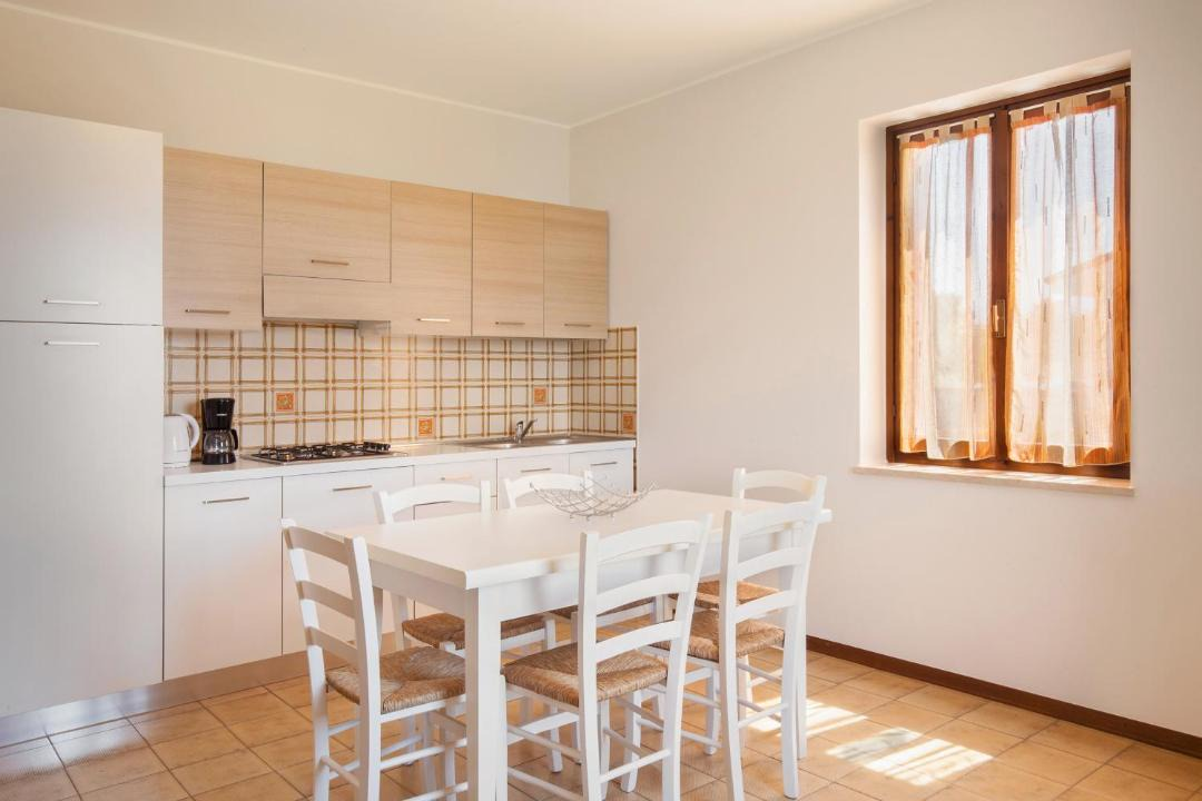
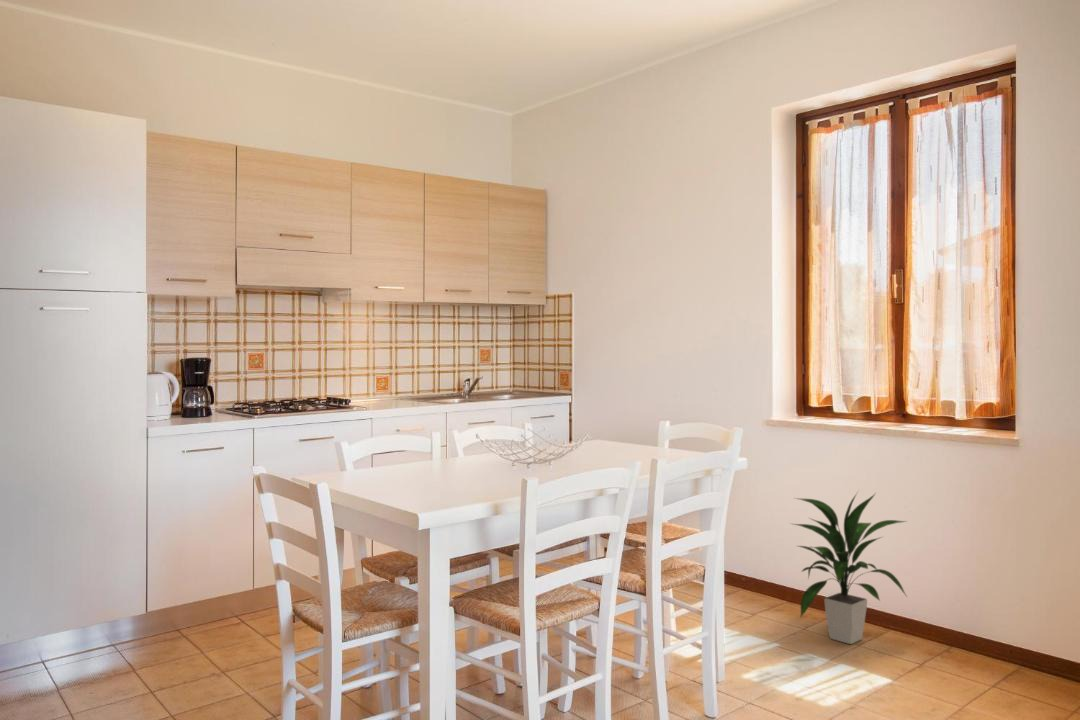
+ indoor plant [788,489,909,645]
